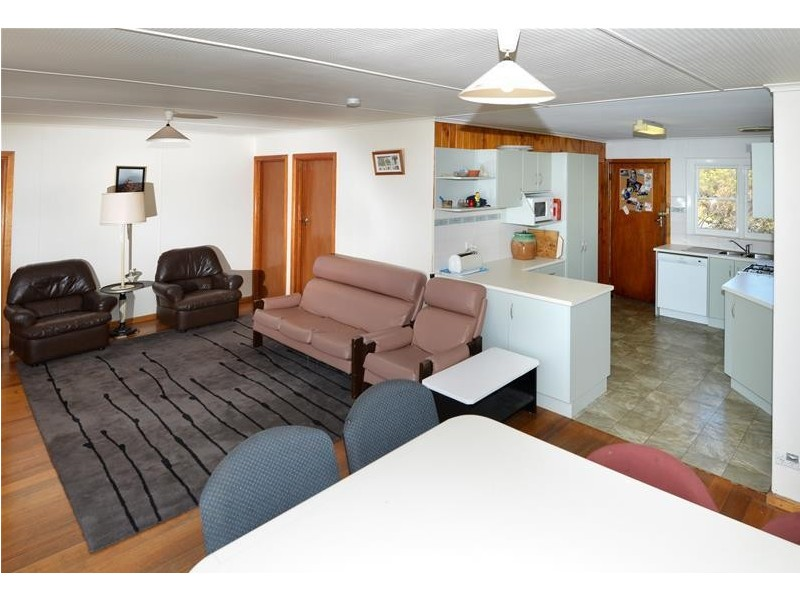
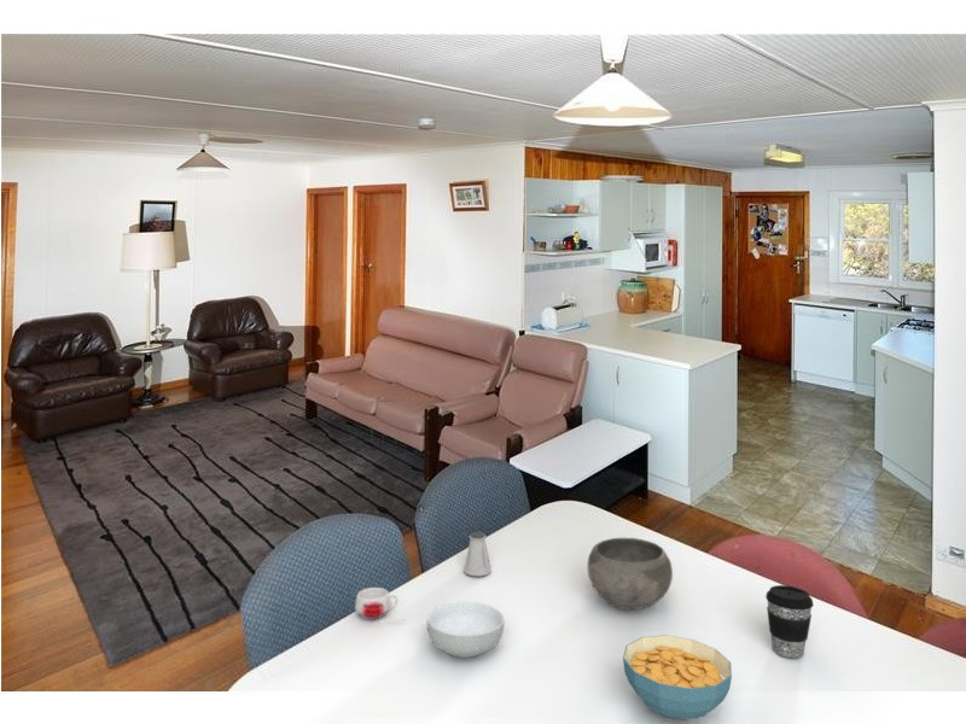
+ saltshaker [462,531,493,577]
+ cereal bowl [622,635,733,720]
+ bowl [587,537,674,611]
+ cereal bowl [426,601,505,659]
+ mug [354,586,407,624]
+ coffee cup [764,584,815,659]
